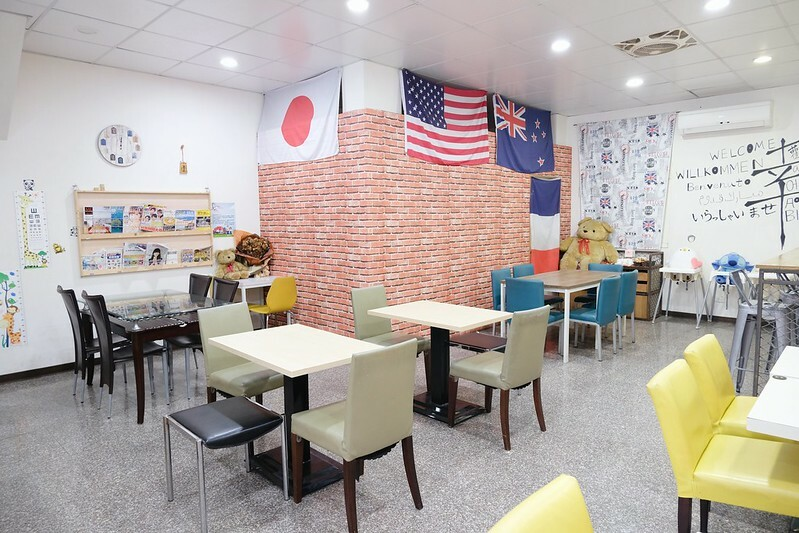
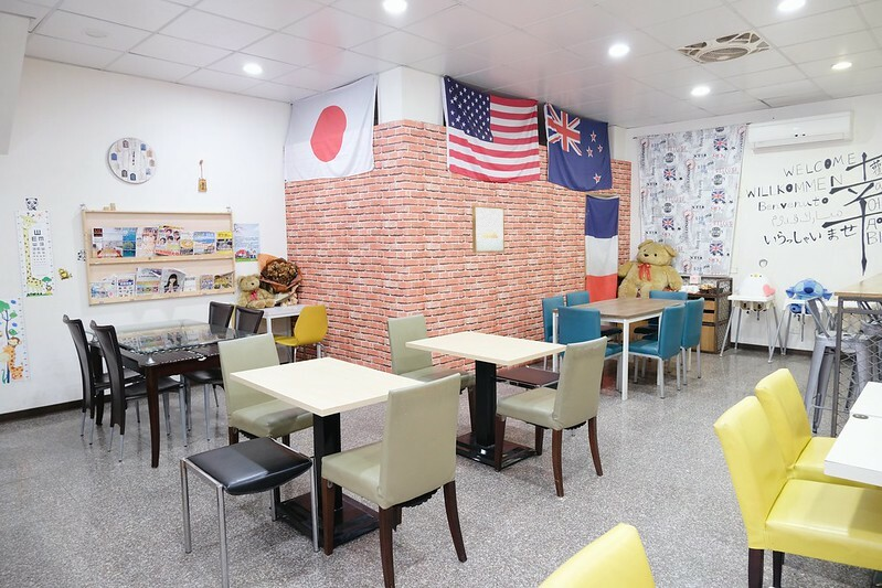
+ wall art [471,204,506,254]
